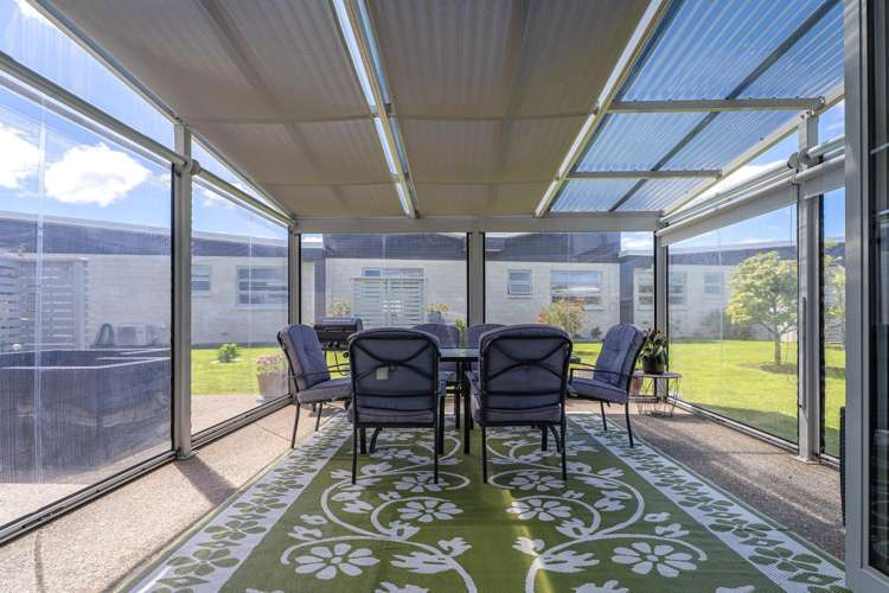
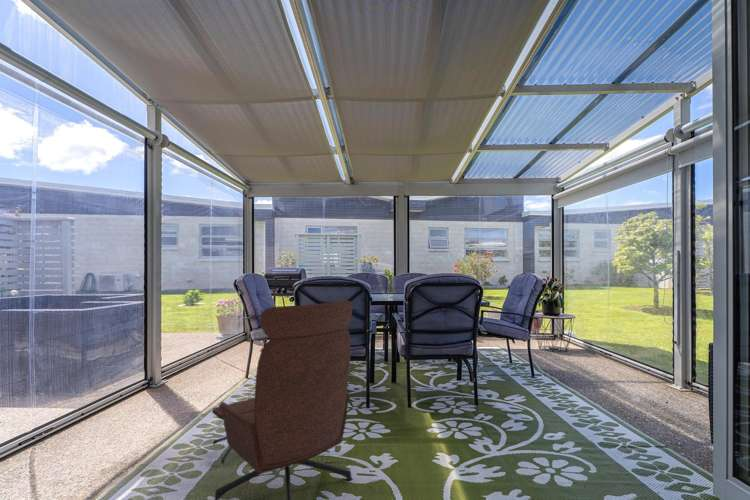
+ lounge chair [211,299,353,500]
